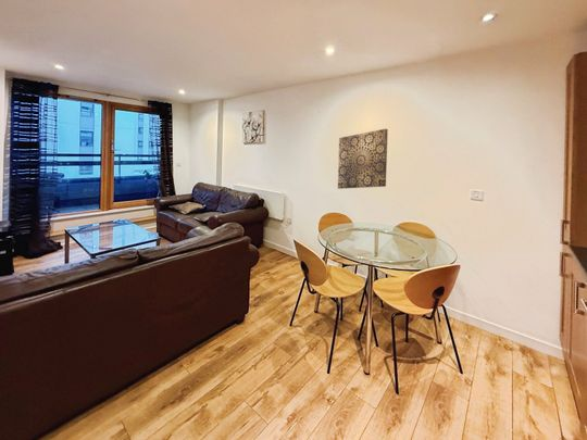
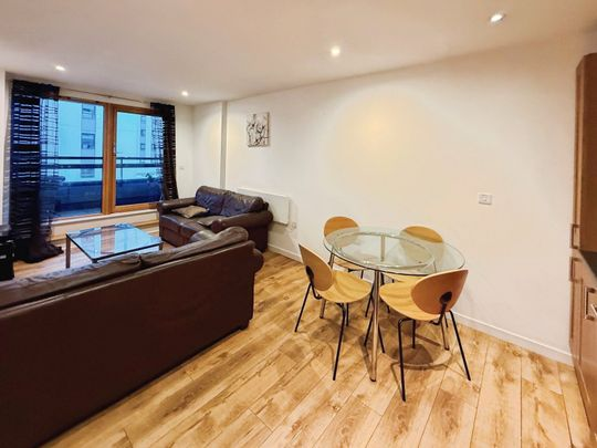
- wall art [337,128,389,190]
